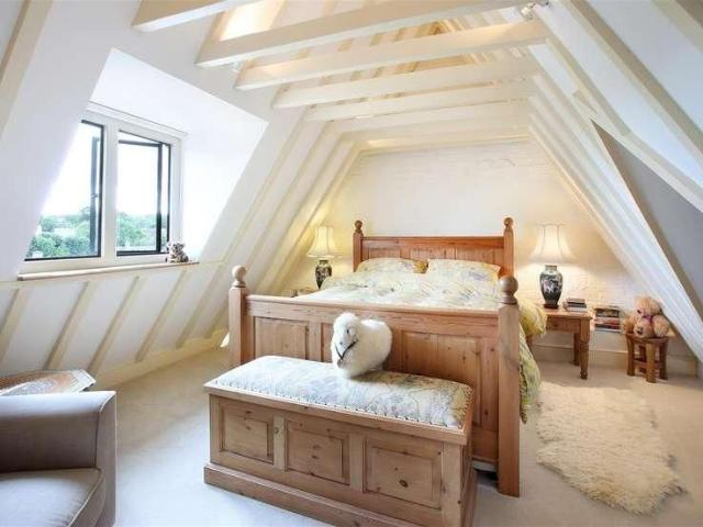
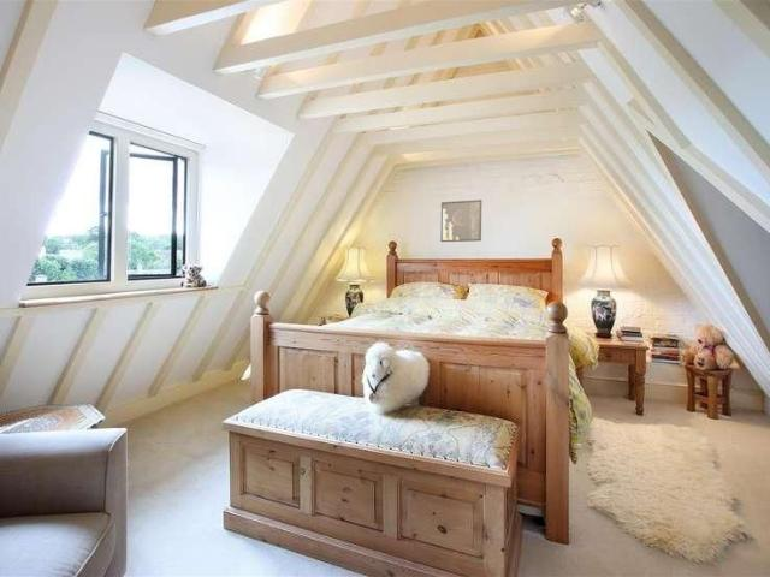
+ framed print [439,198,482,243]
